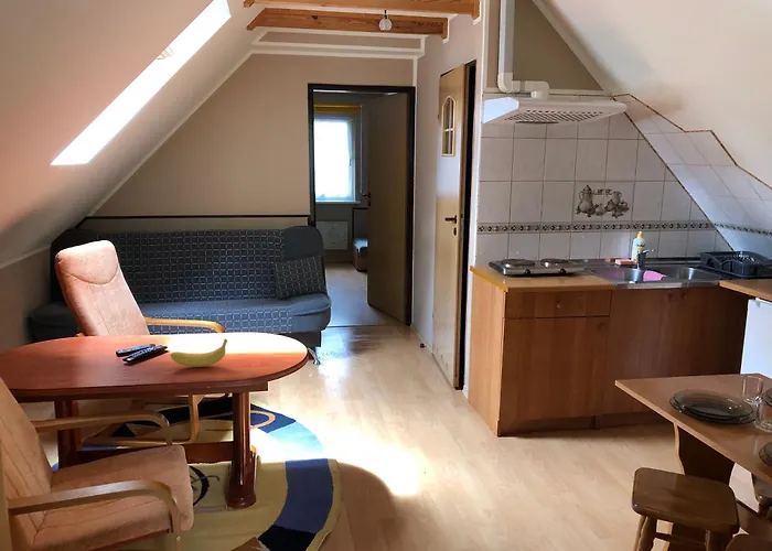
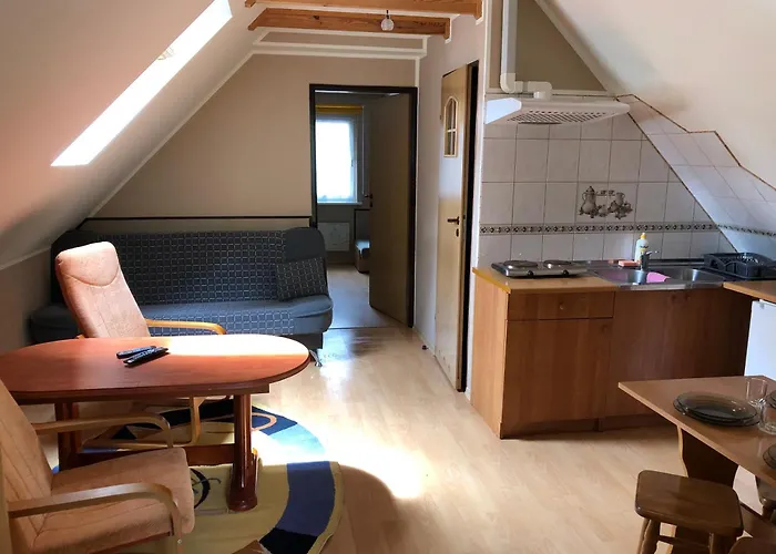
- fruit [170,338,228,368]
